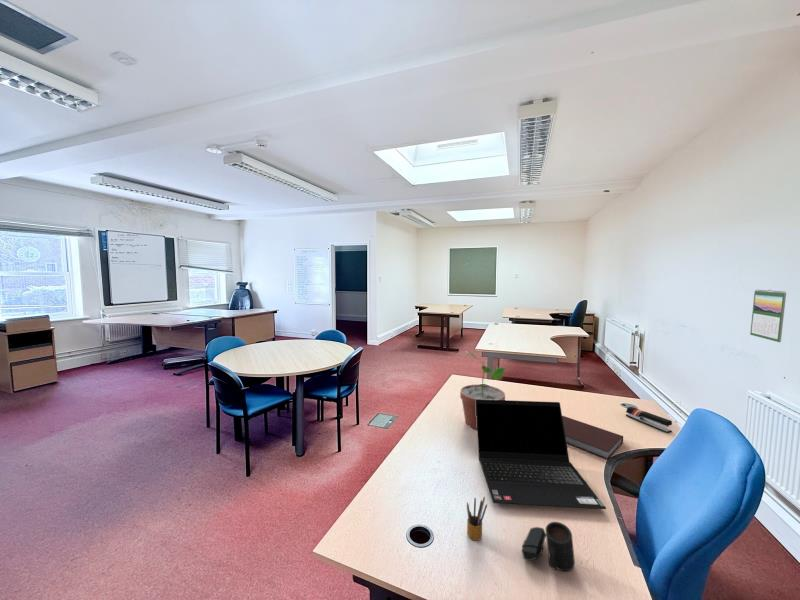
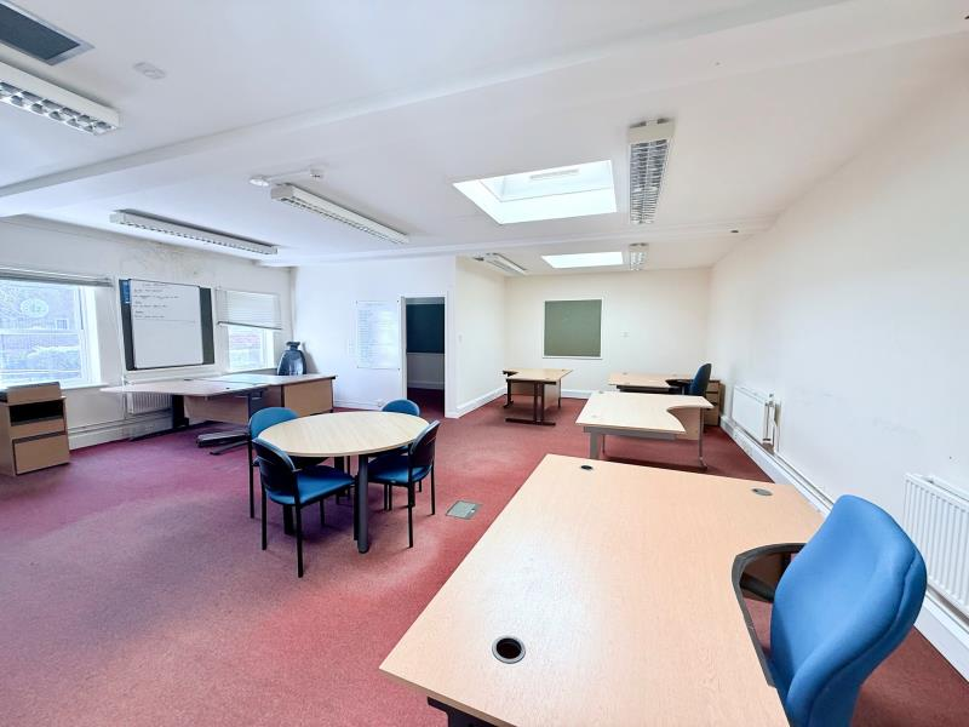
- coffee mug [521,521,576,572]
- calendar [749,289,787,343]
- pencil box [466,495,488,542]
- stapler [625,406,673,434]
- notebook [562,415,624,460]
- potted plant [459,351,506,430]
- laptop computer [476,399,607,510]
